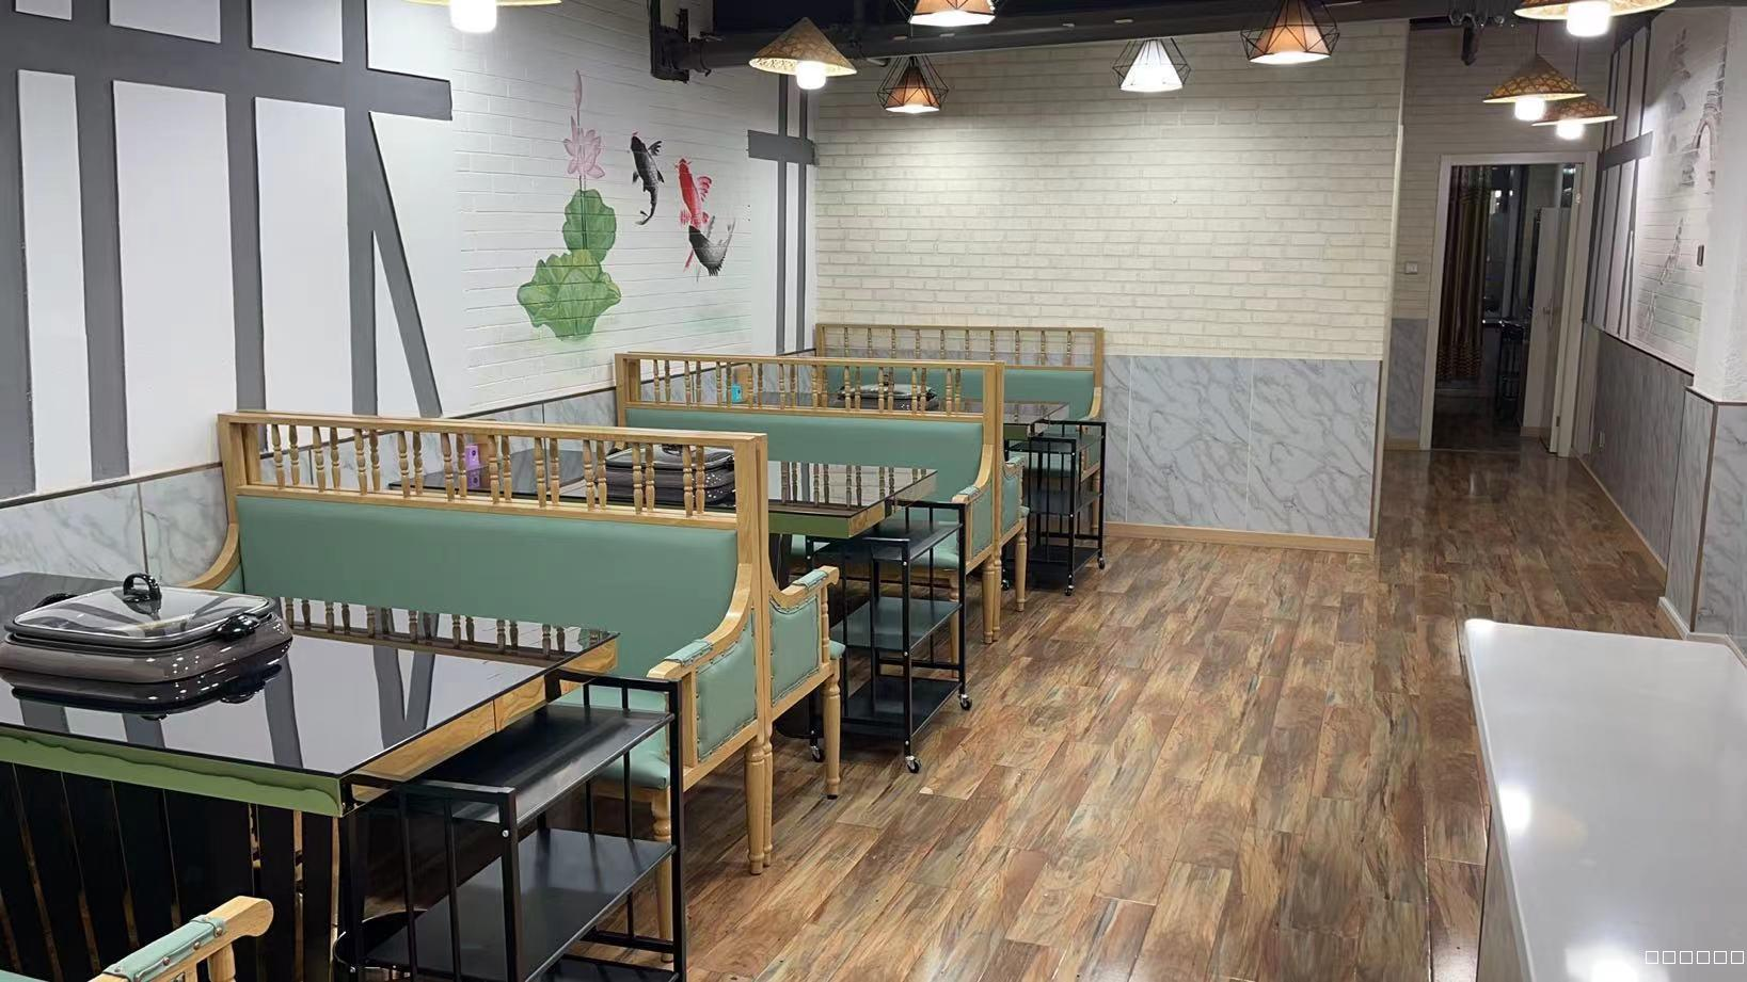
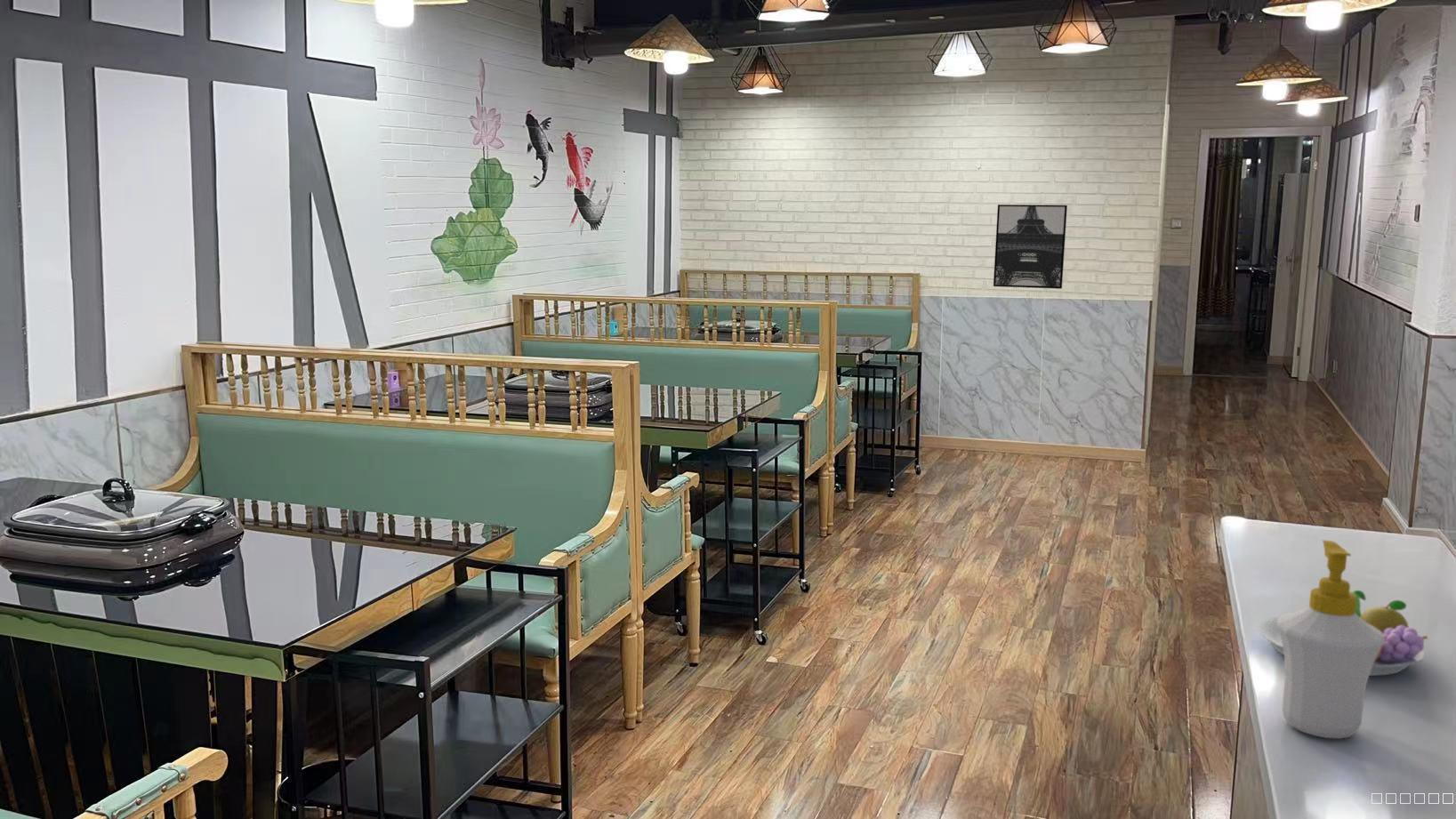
+ fruit bowl [1258,590,1428,677]
+ soap bottle [1277,539,1385,739]
+ wall art [993,204,1068,290]
